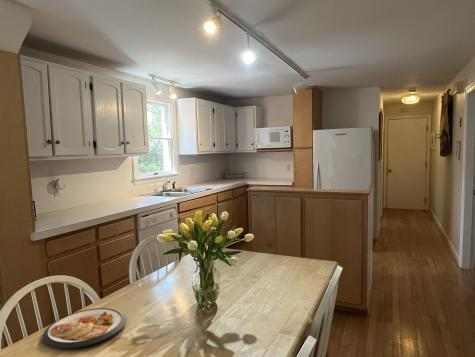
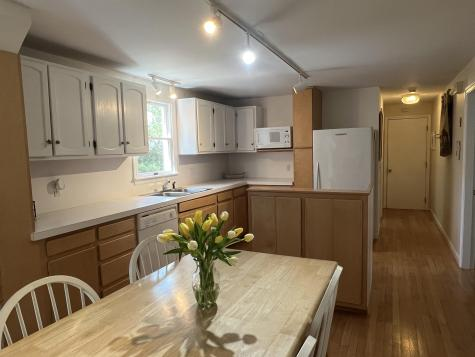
- dish [42,307,127,350]
